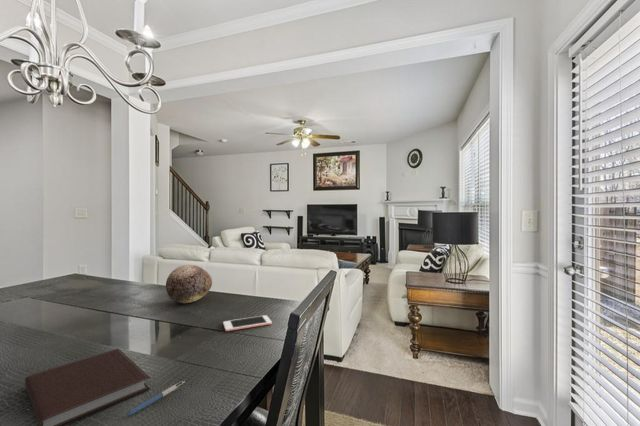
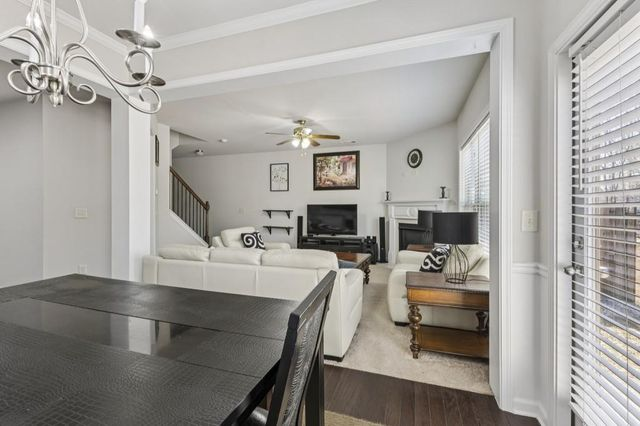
- cell phone [222,314,273,332]
- pen [124,380,186,417]
- decorative egg [165,264,213,304]
- notebook [24,348,151,426]
